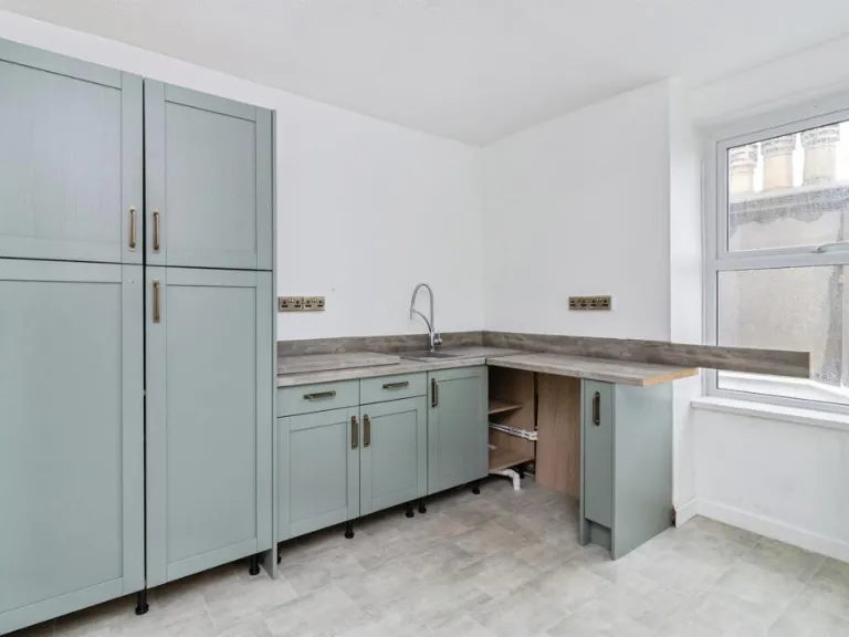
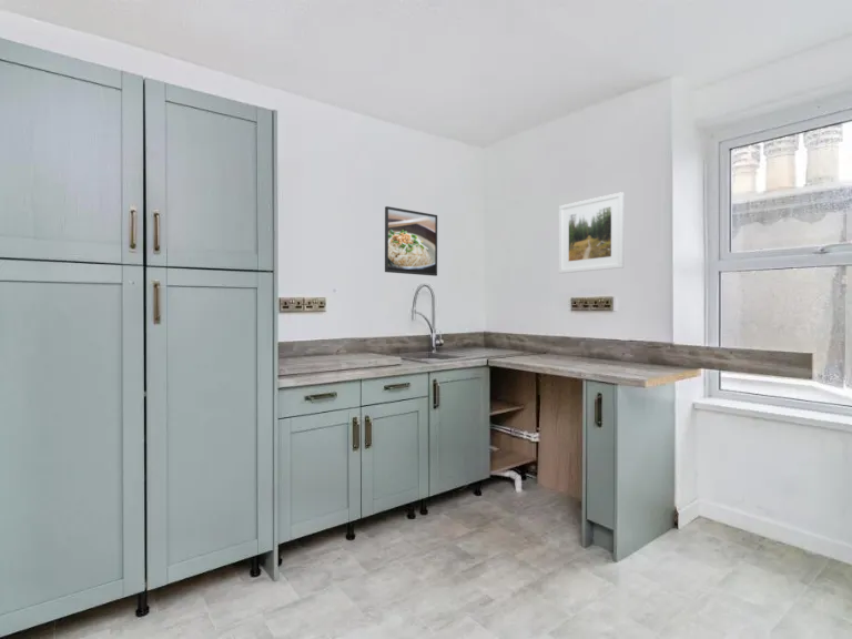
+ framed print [558,191,625,274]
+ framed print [384,205,438,277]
